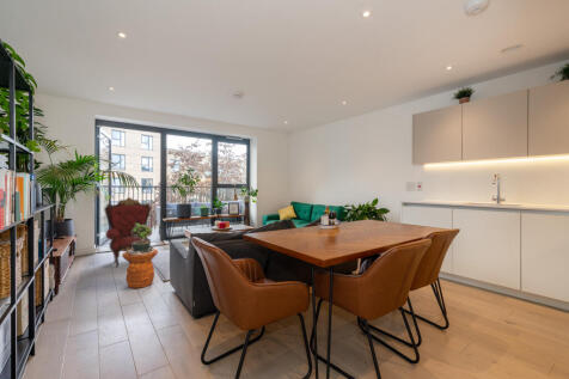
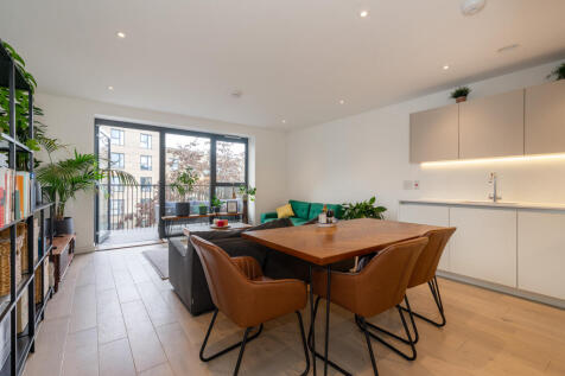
- side table [121,247,159,289]
- armchair [103,196,153,268]
- potted plant [128,224,155,255]
